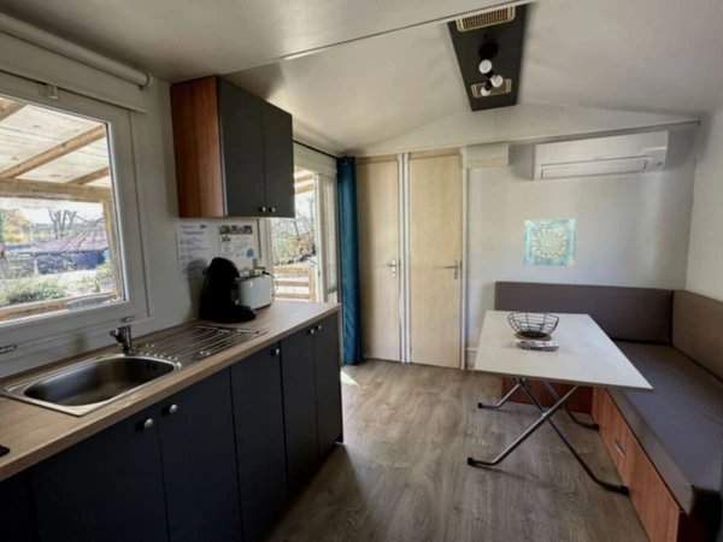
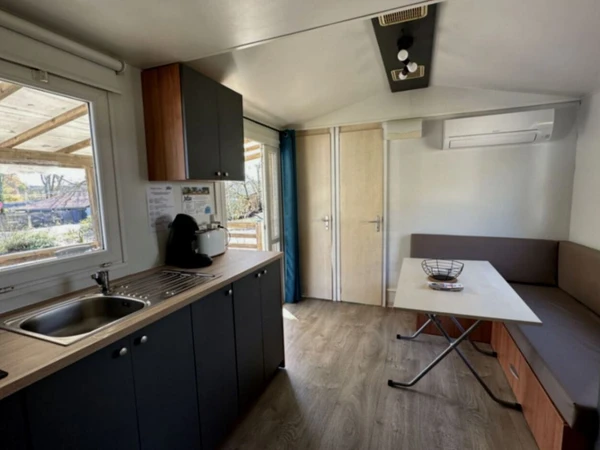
- wall art [523,218,577,267]
